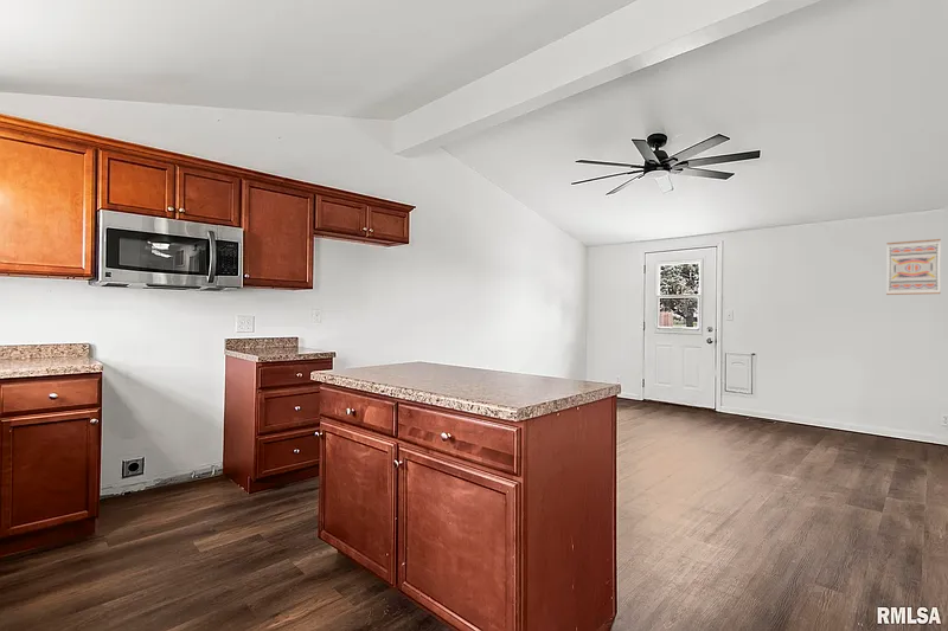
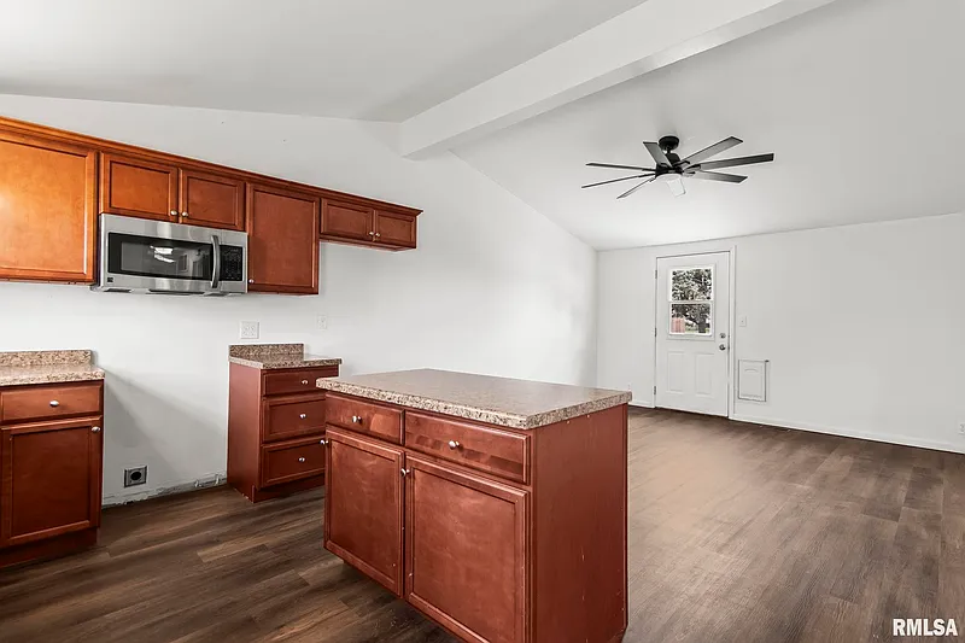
- wall art [885,238,942,296]
